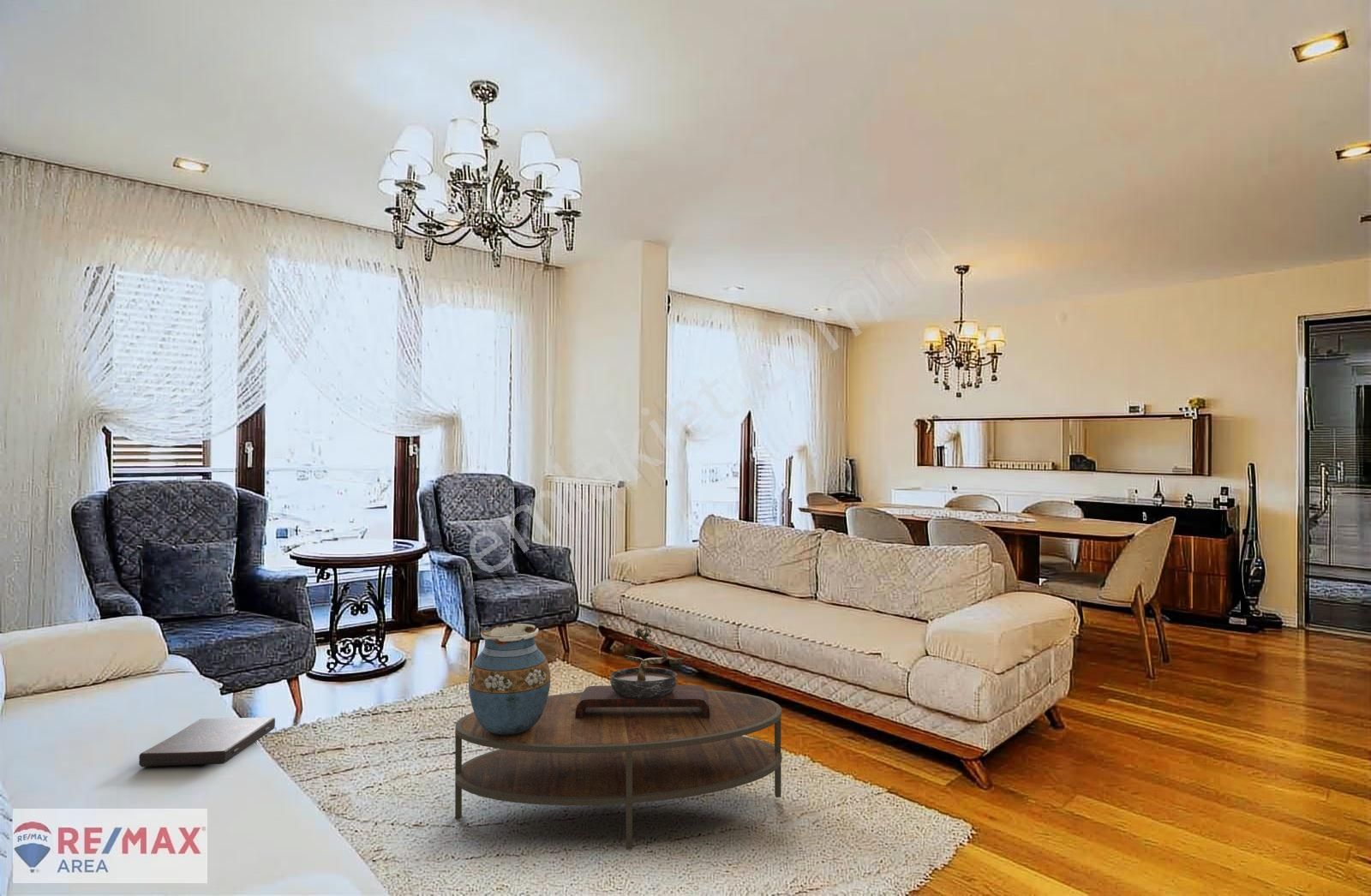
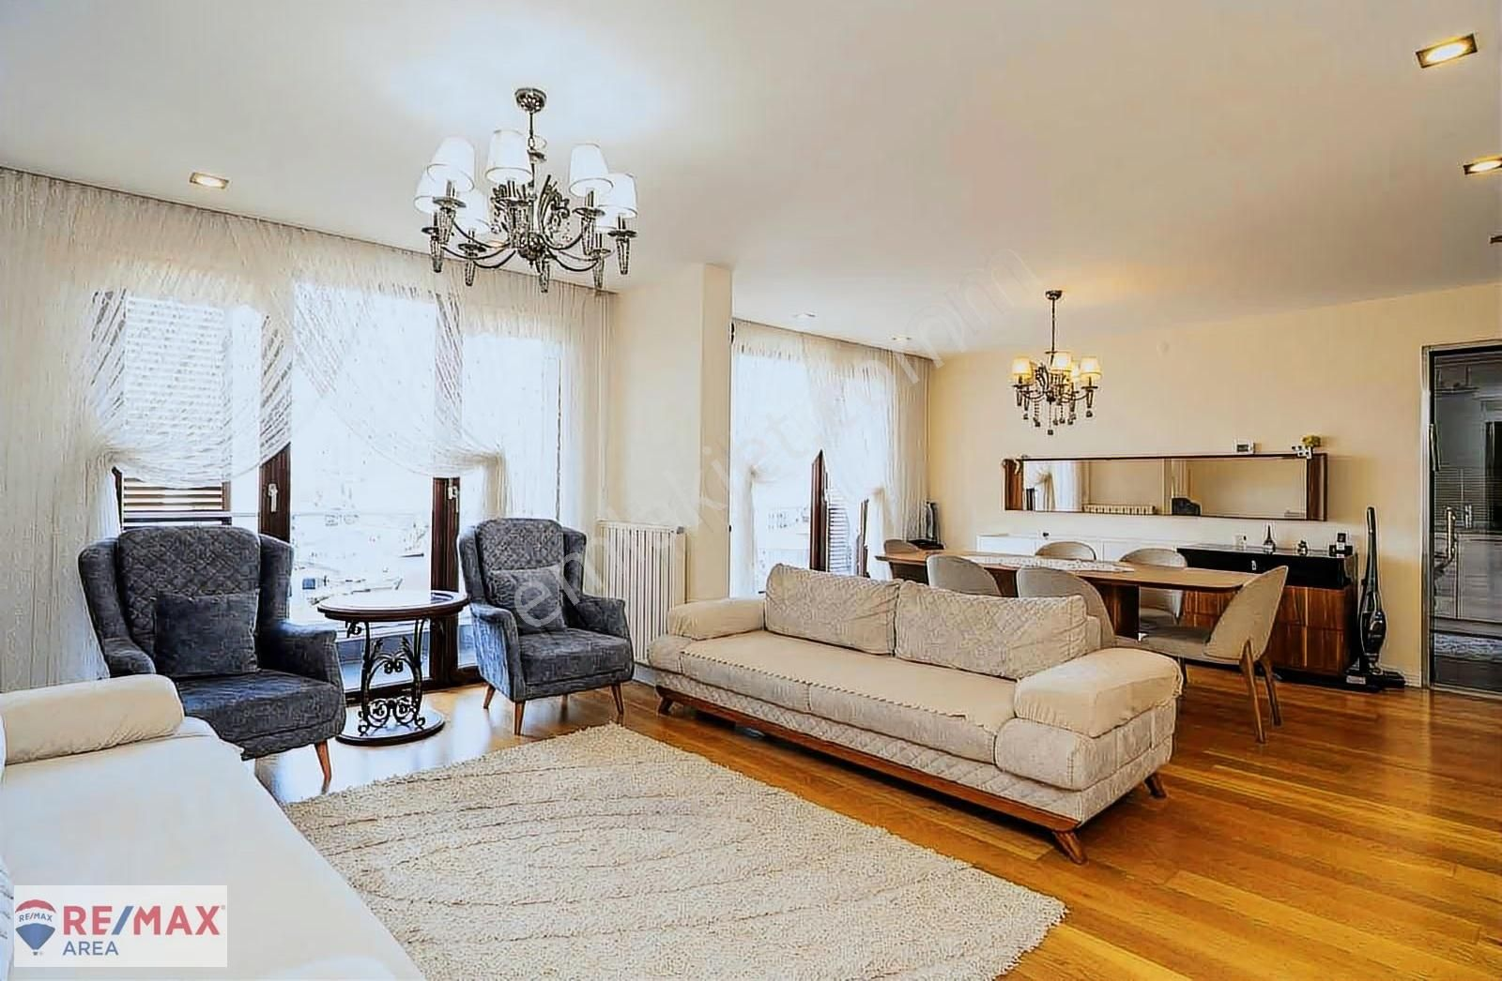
- bonsai tree [576,622,709,719]
- book [138,716,276,768]
- coffee table [454,689,782,851]
- vase [468,623,551,735]
